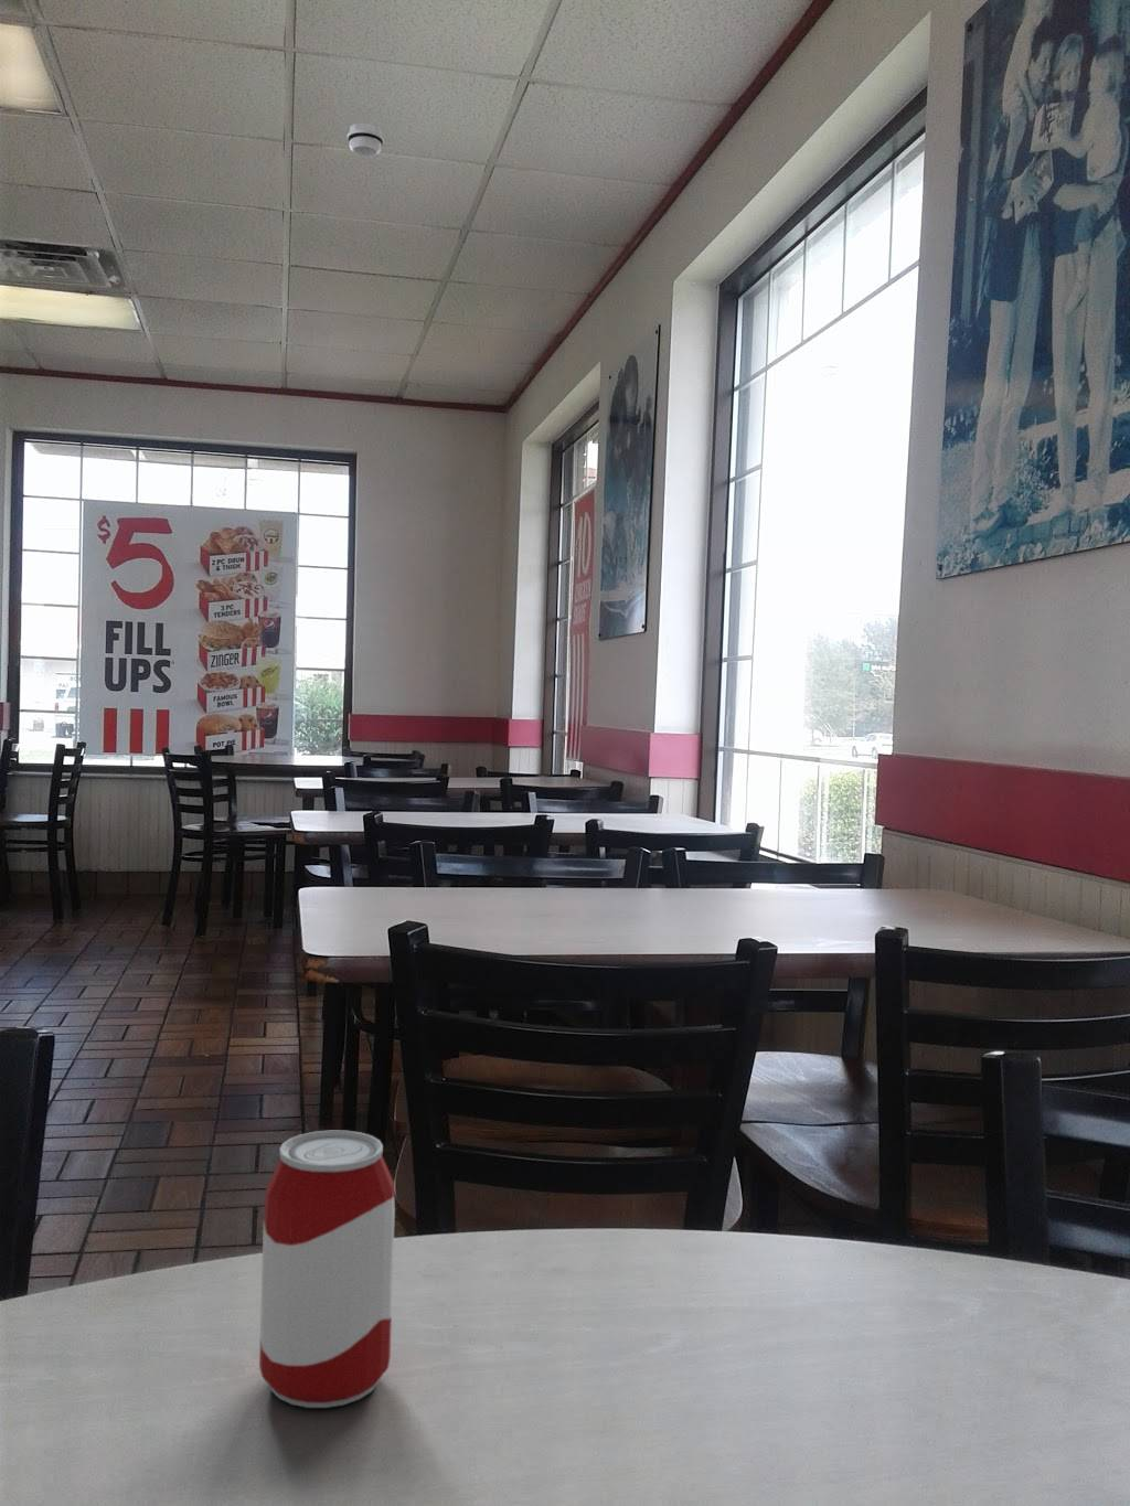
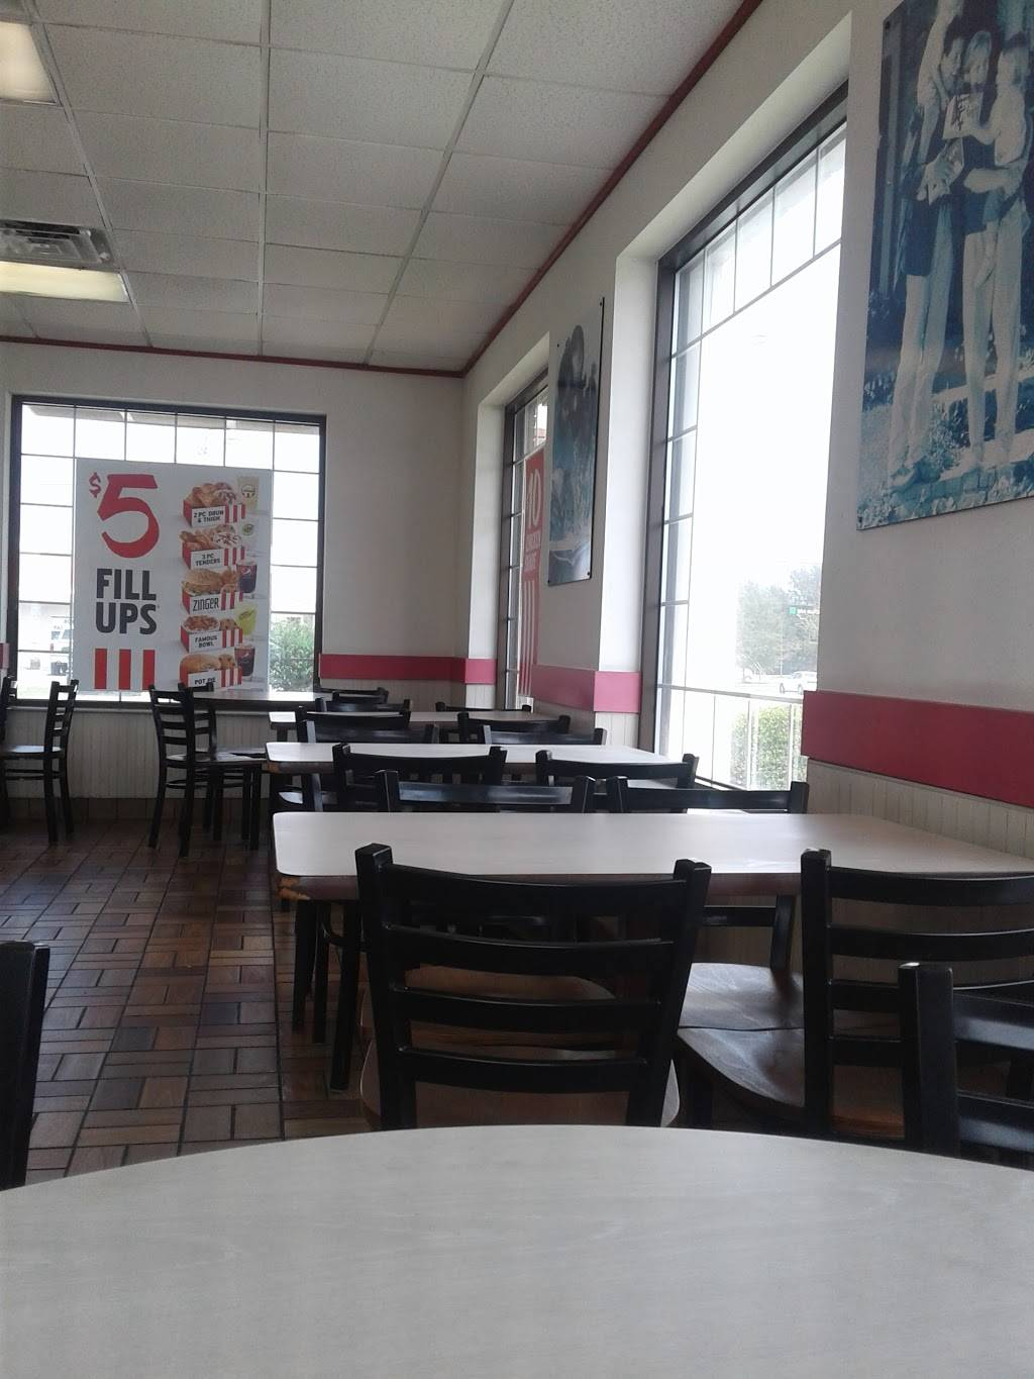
- beverage can [259,1130,396,1409]
- smoke detector [347,122,385,158]
